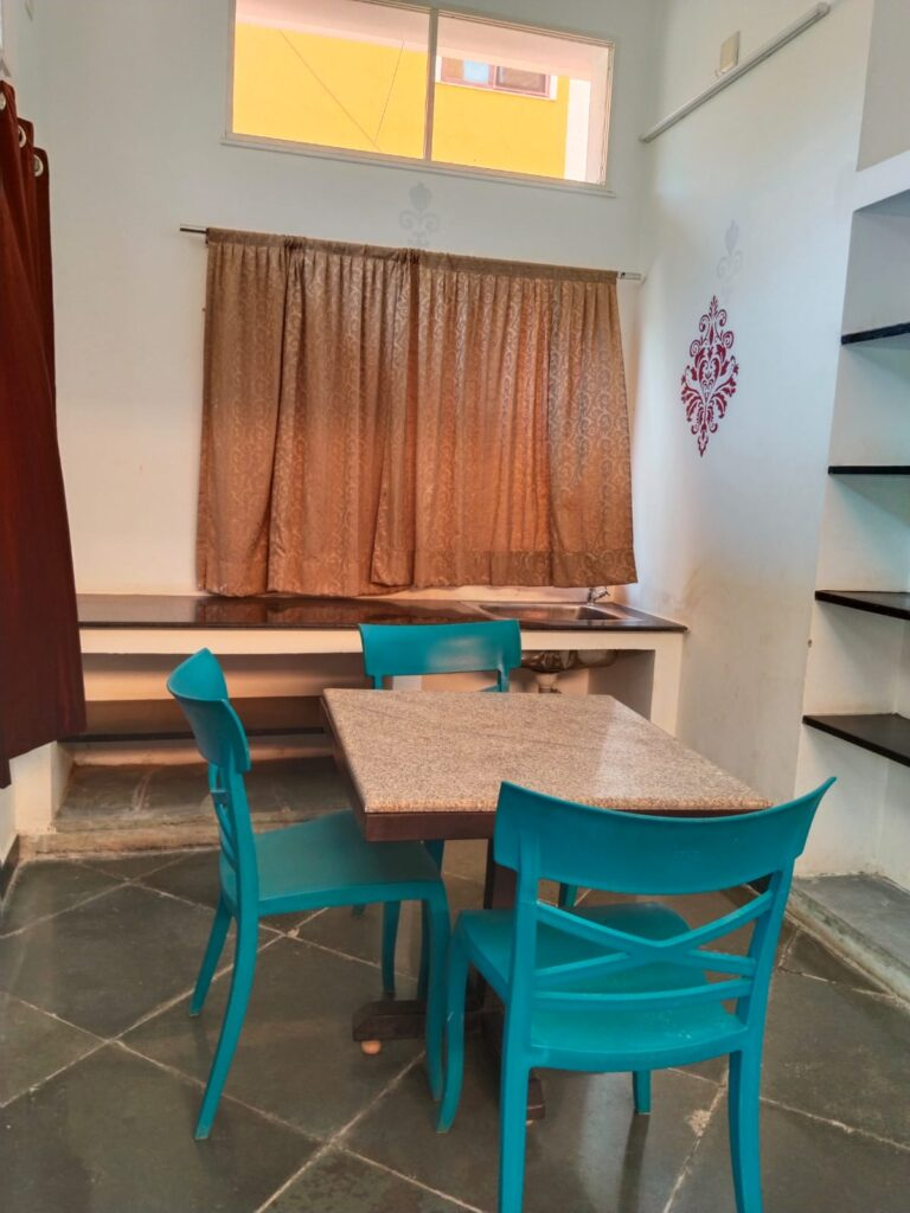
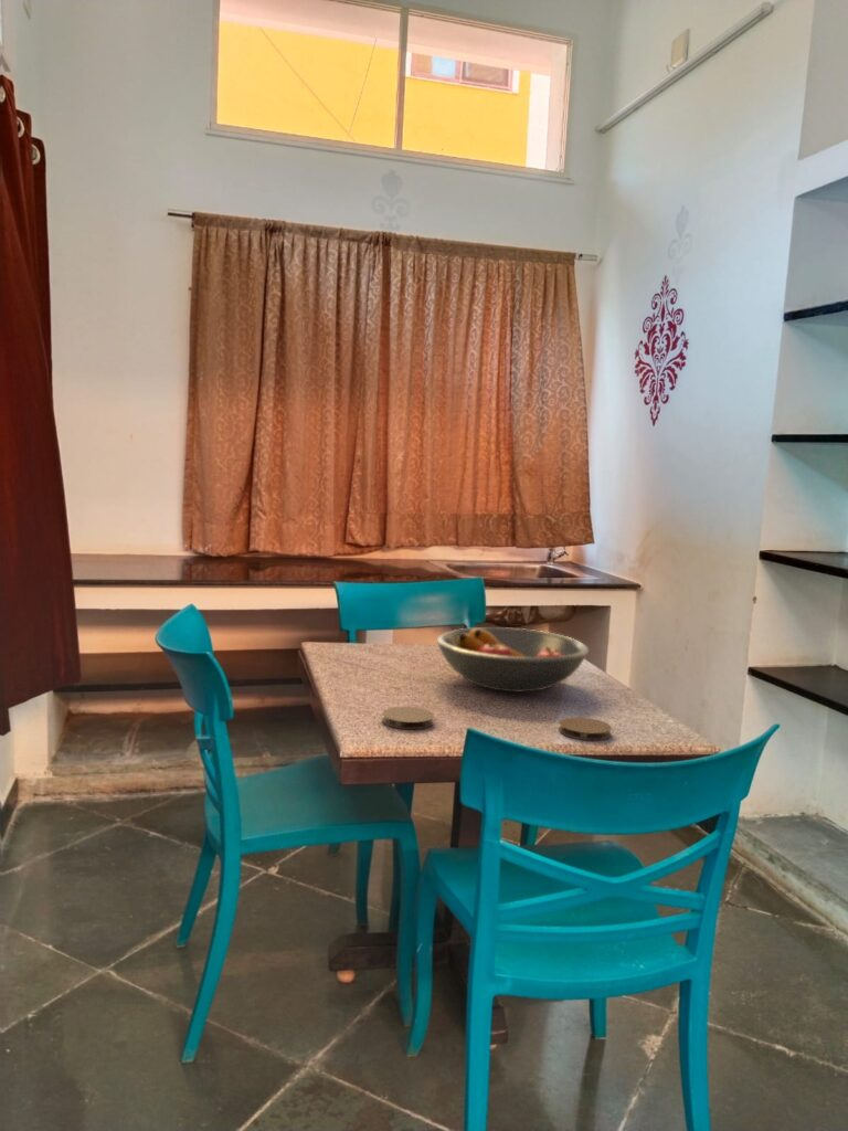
+ coaster [558,716,613,741]
+ coaster [381,706,435,730]
+ fruit bowl [435,626,591,693]
